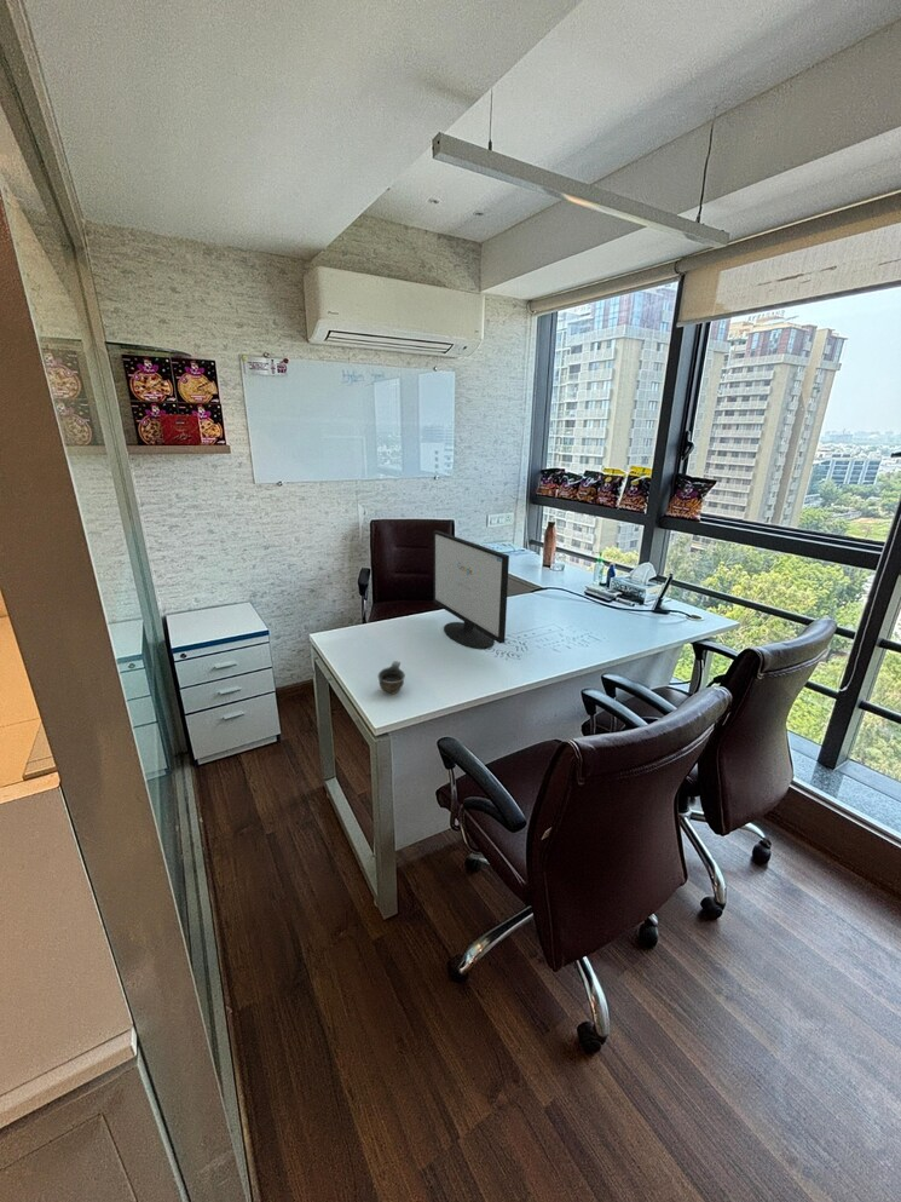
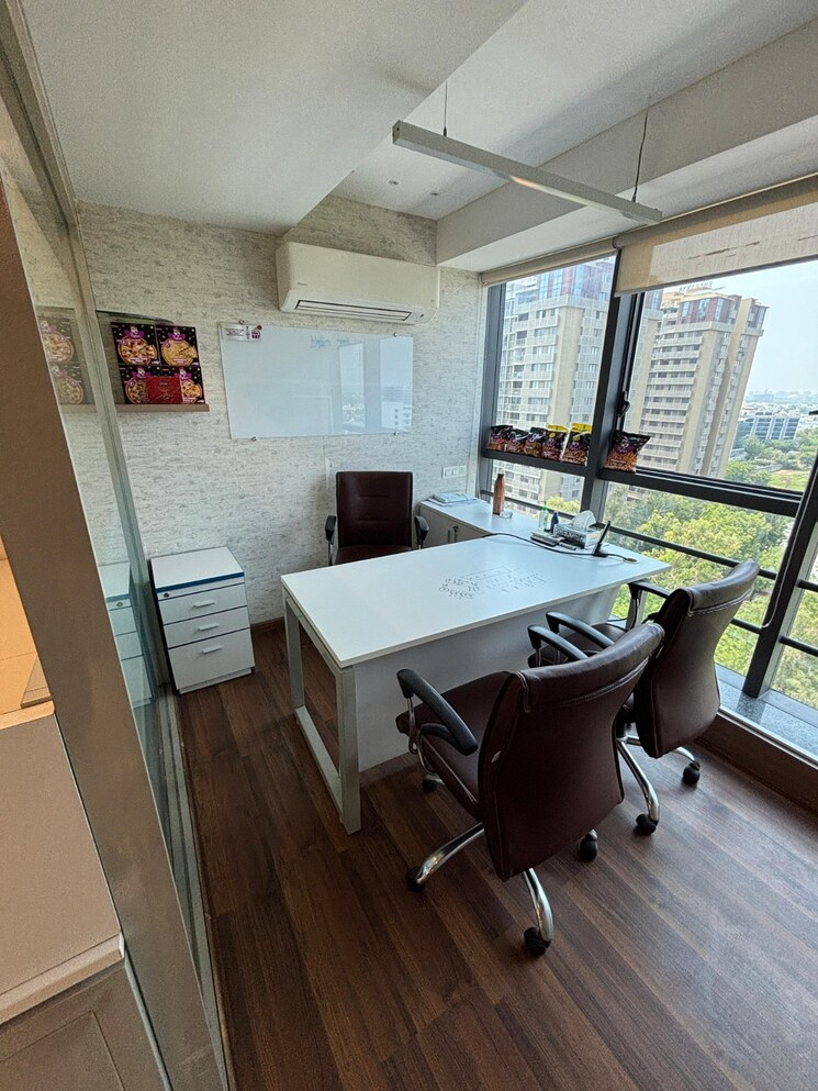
- computer monitor [432,529,510,650]
- cup [376,660,406,695]
